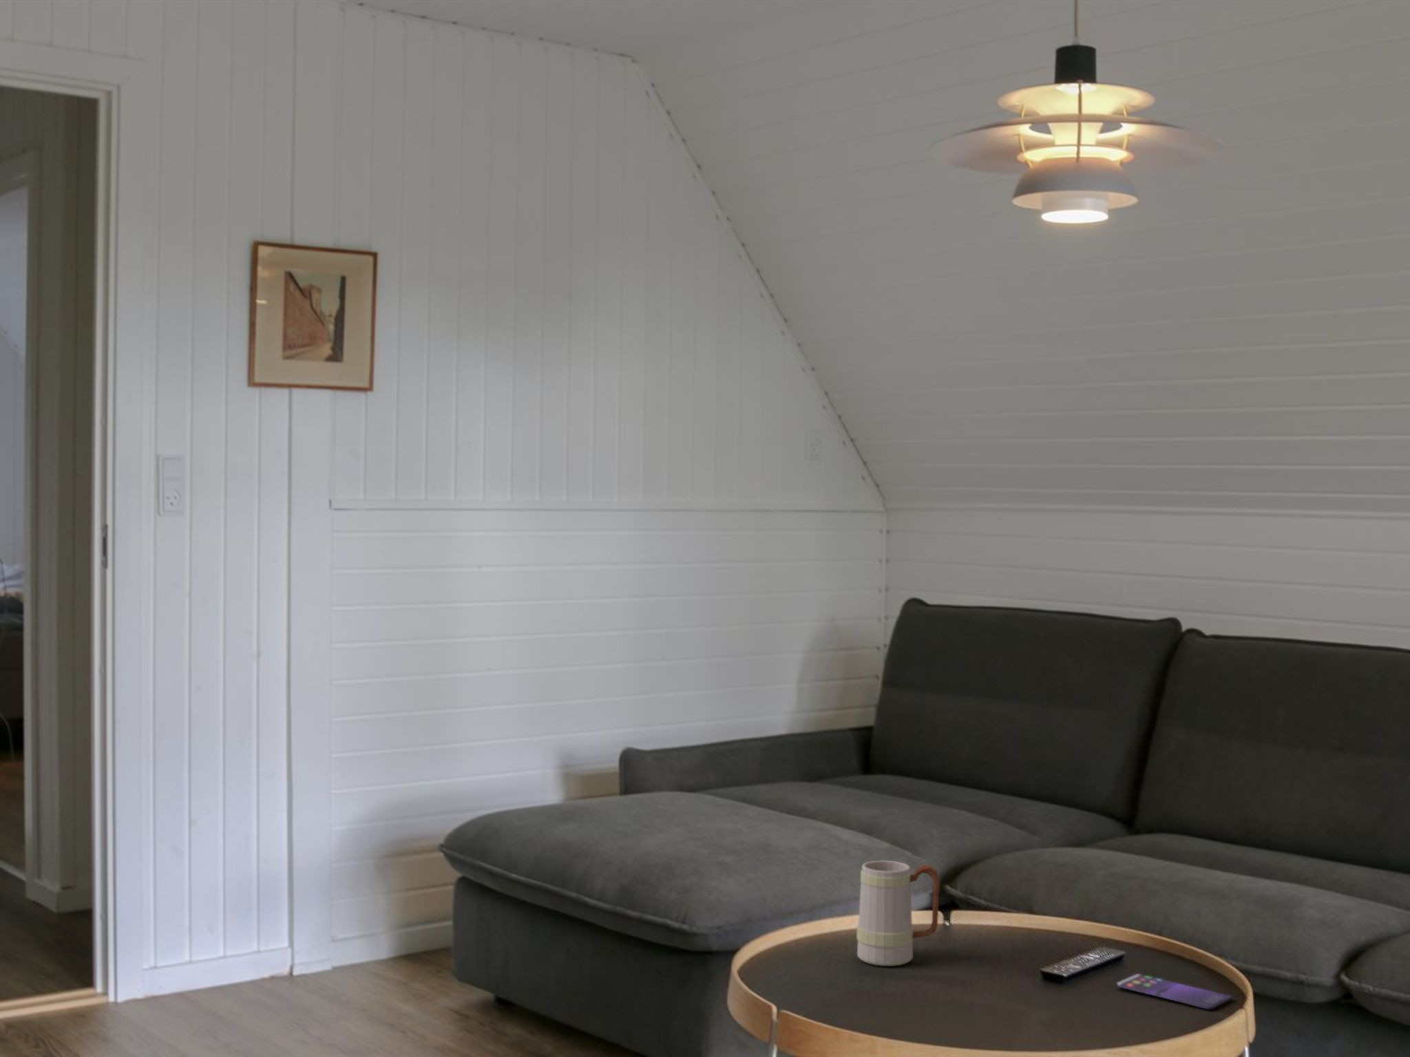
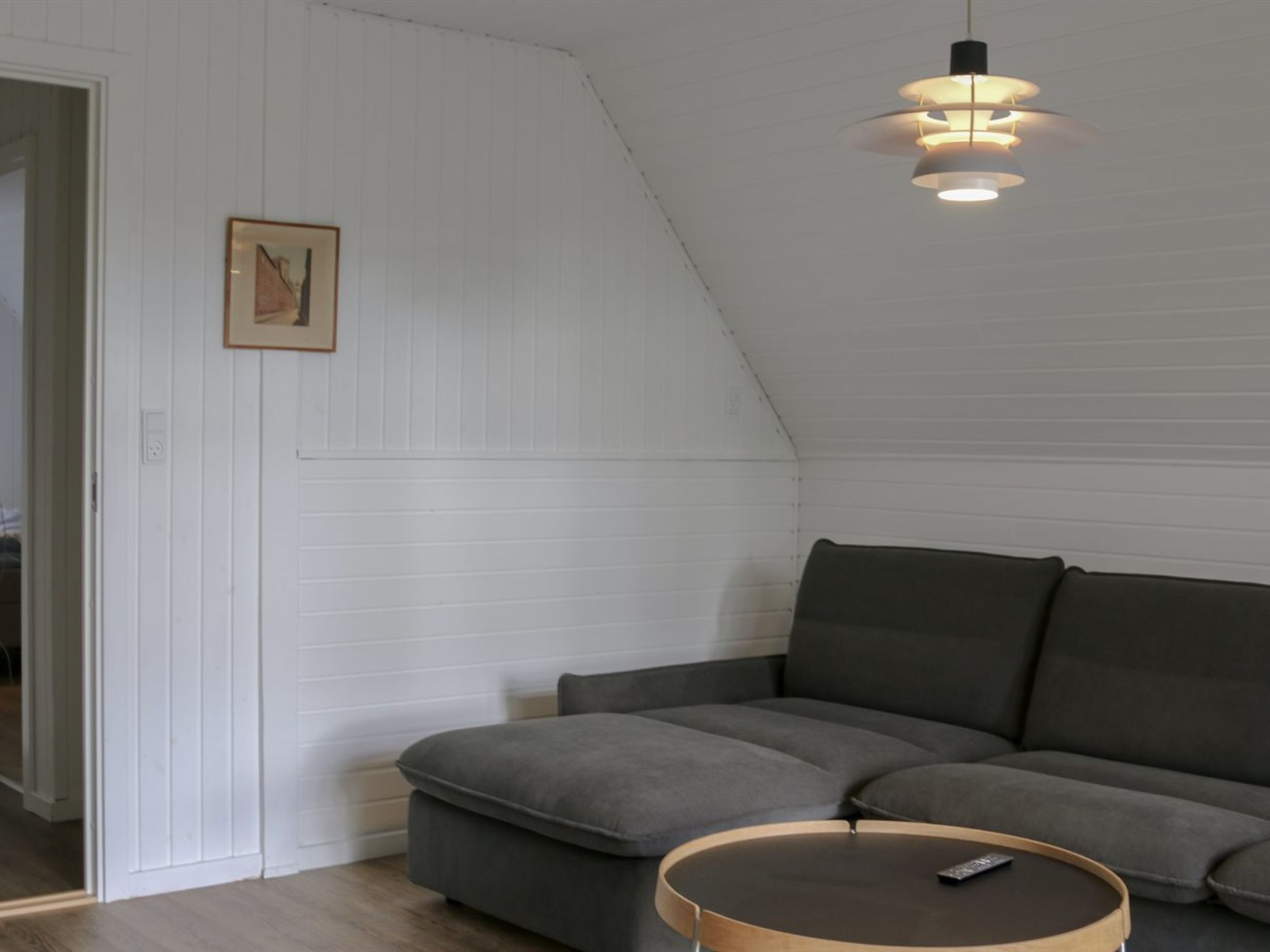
- mug [856,860,941,967]
- smartphone [1116,973,1233,1010]
